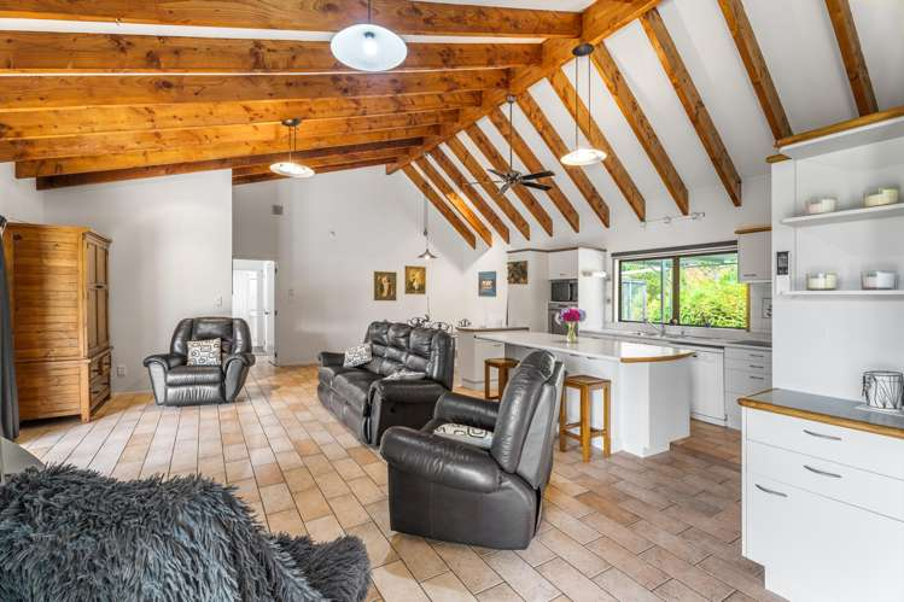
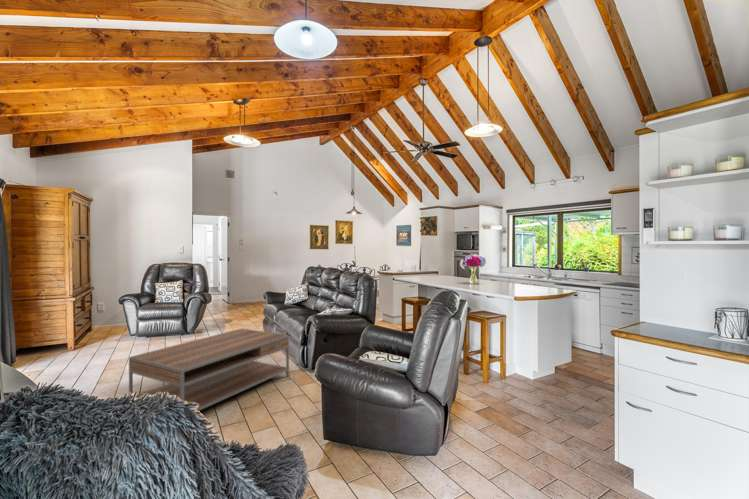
+ coffee table [128,327,290,412]
